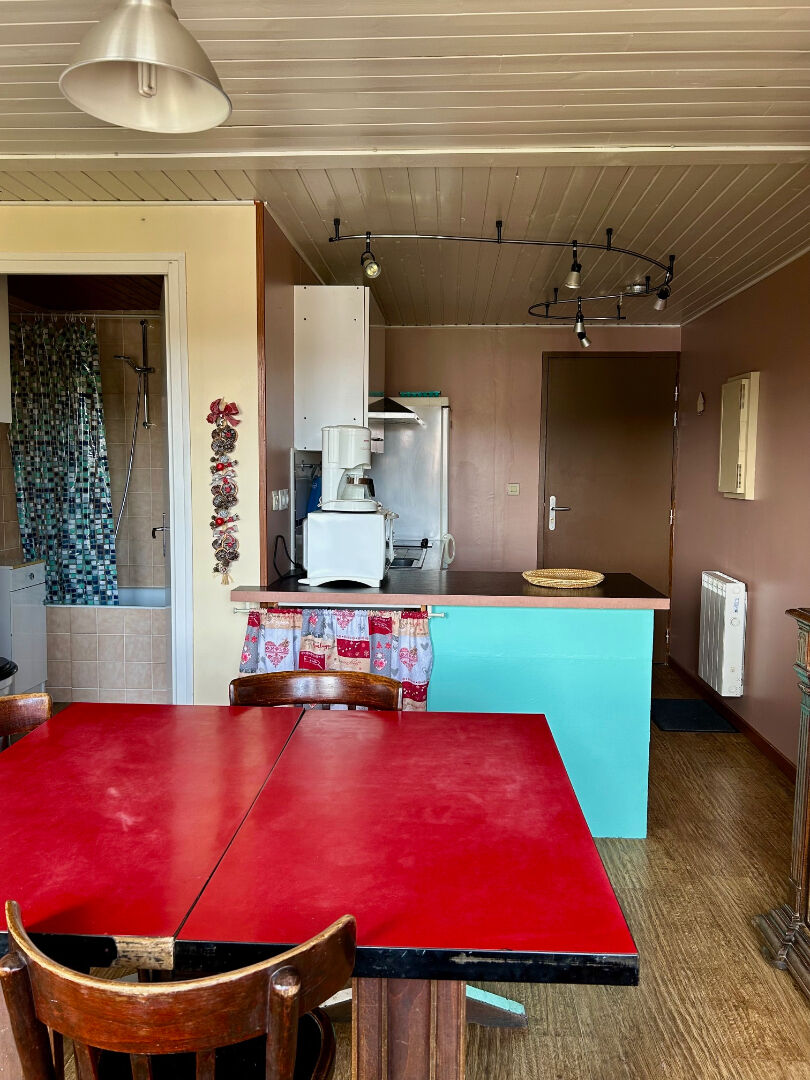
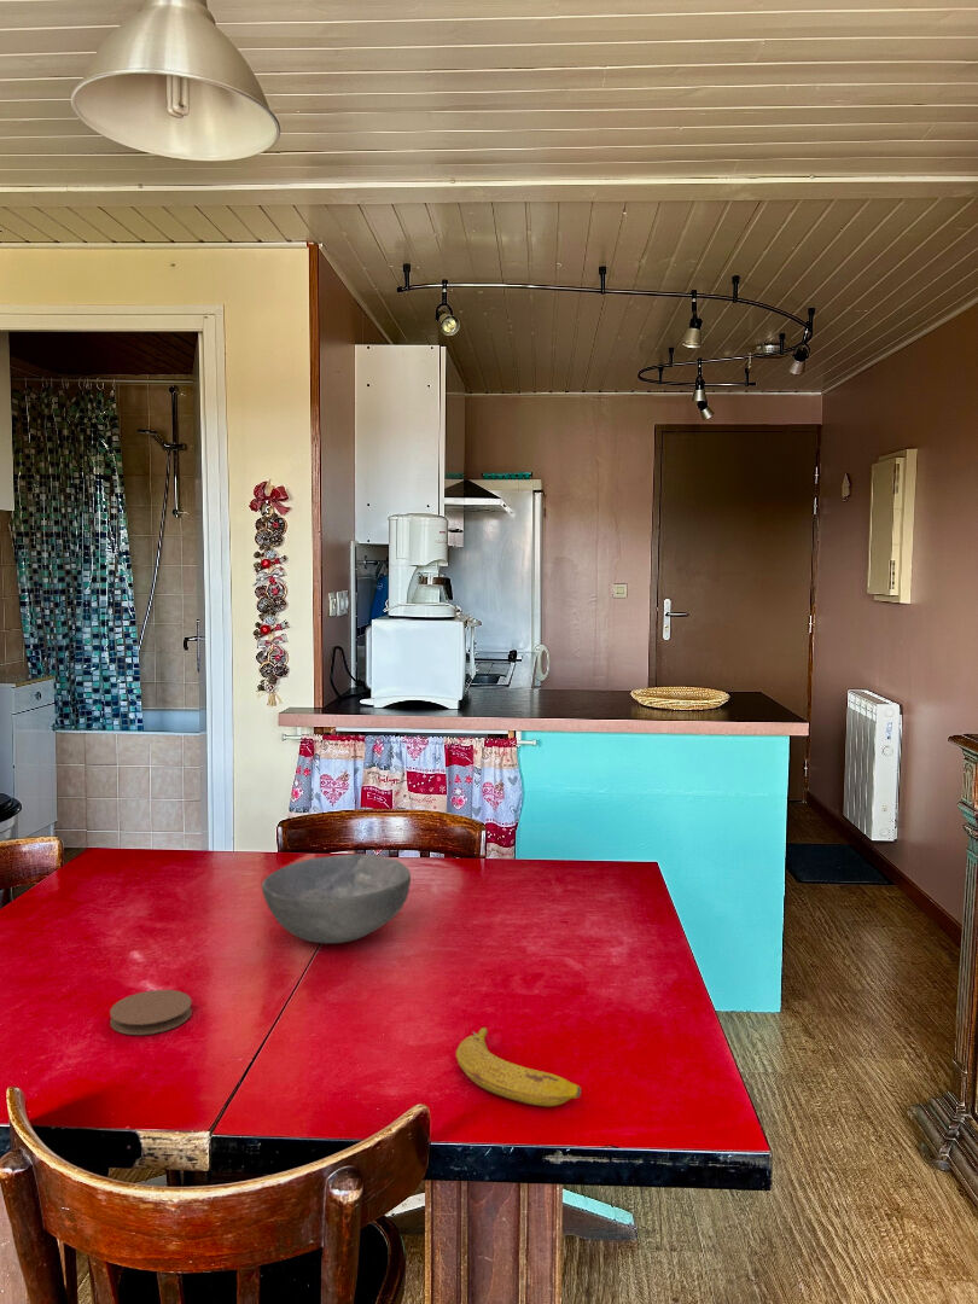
+ fruit [455,1026,582,1107]
+ bowl [261,852,412,944]
+ coaster [109,989,193,1036]
